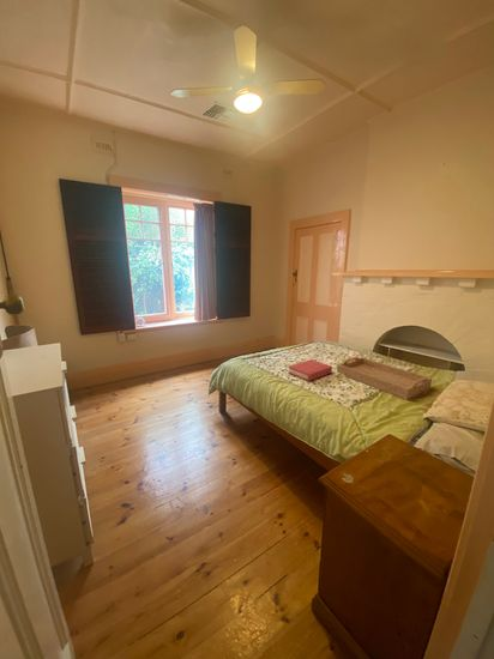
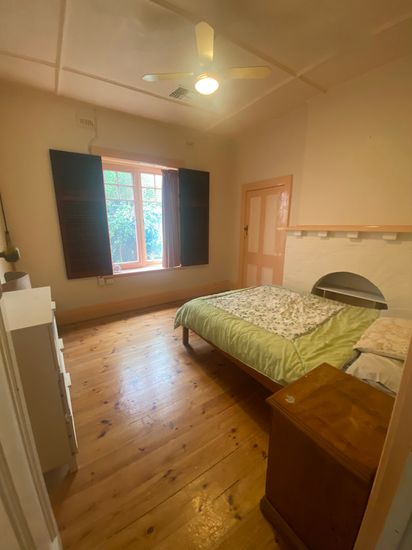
- serving tray [336,356,433,401]
- hardback book [287,358,333,382]
